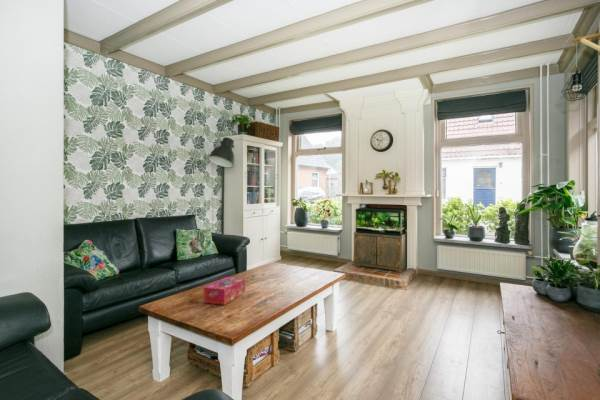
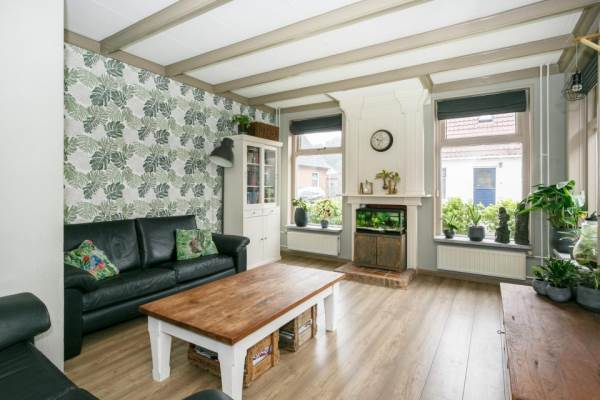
- tissue box [203,276,246,306]
